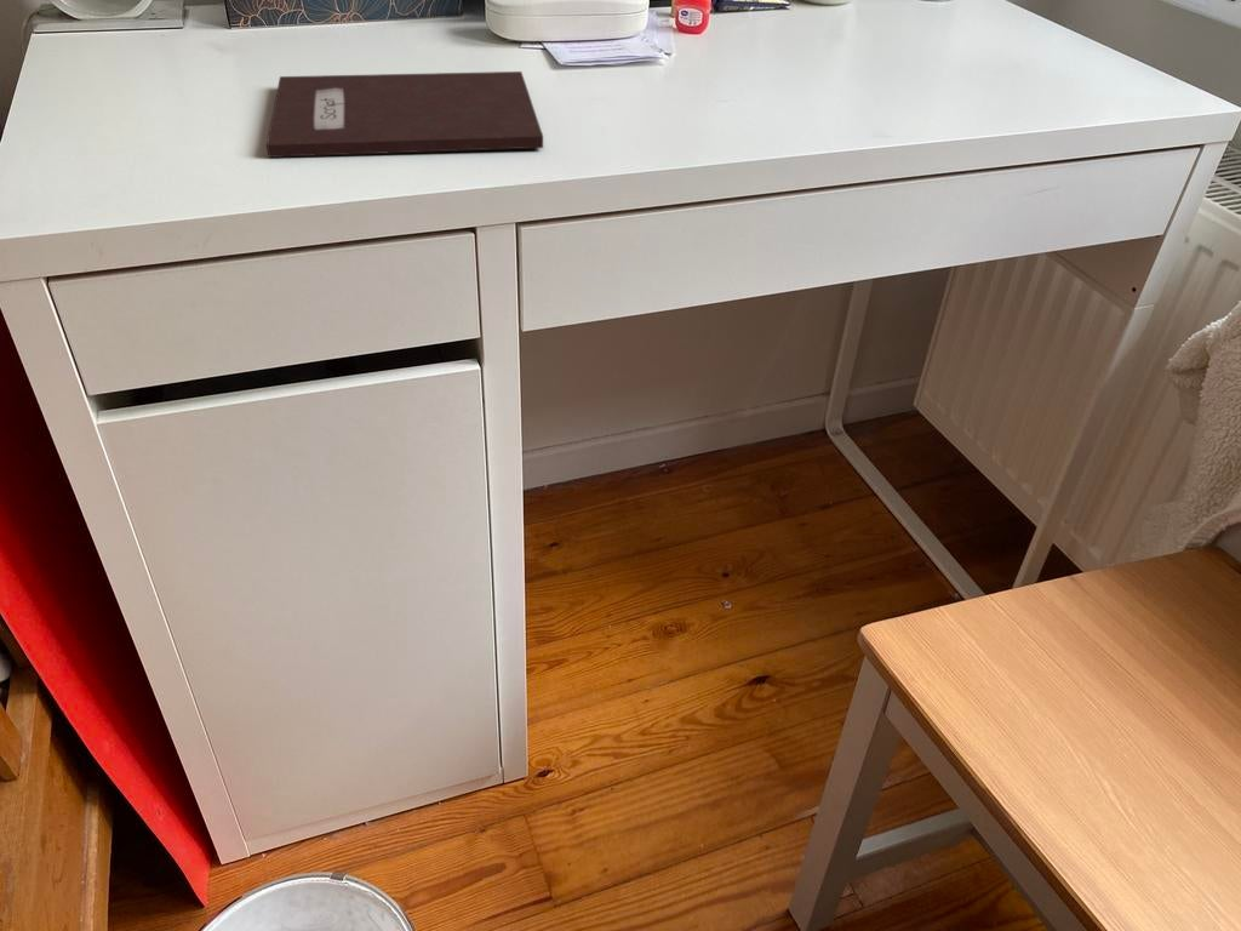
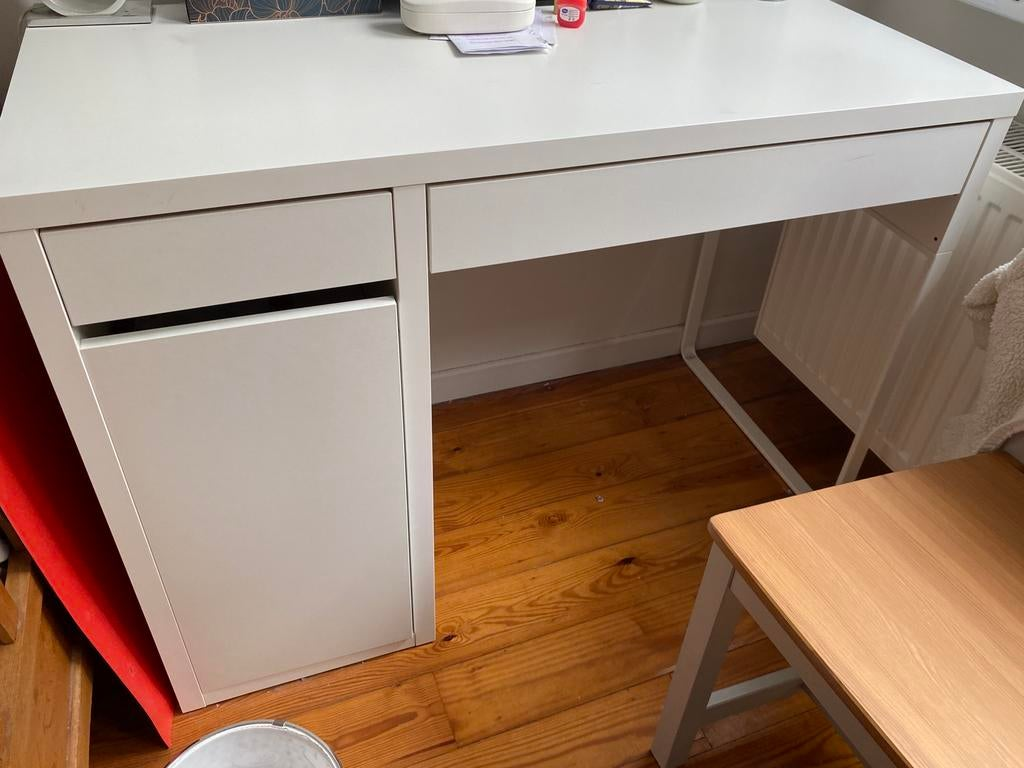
- notebook [265,70,544,159]
